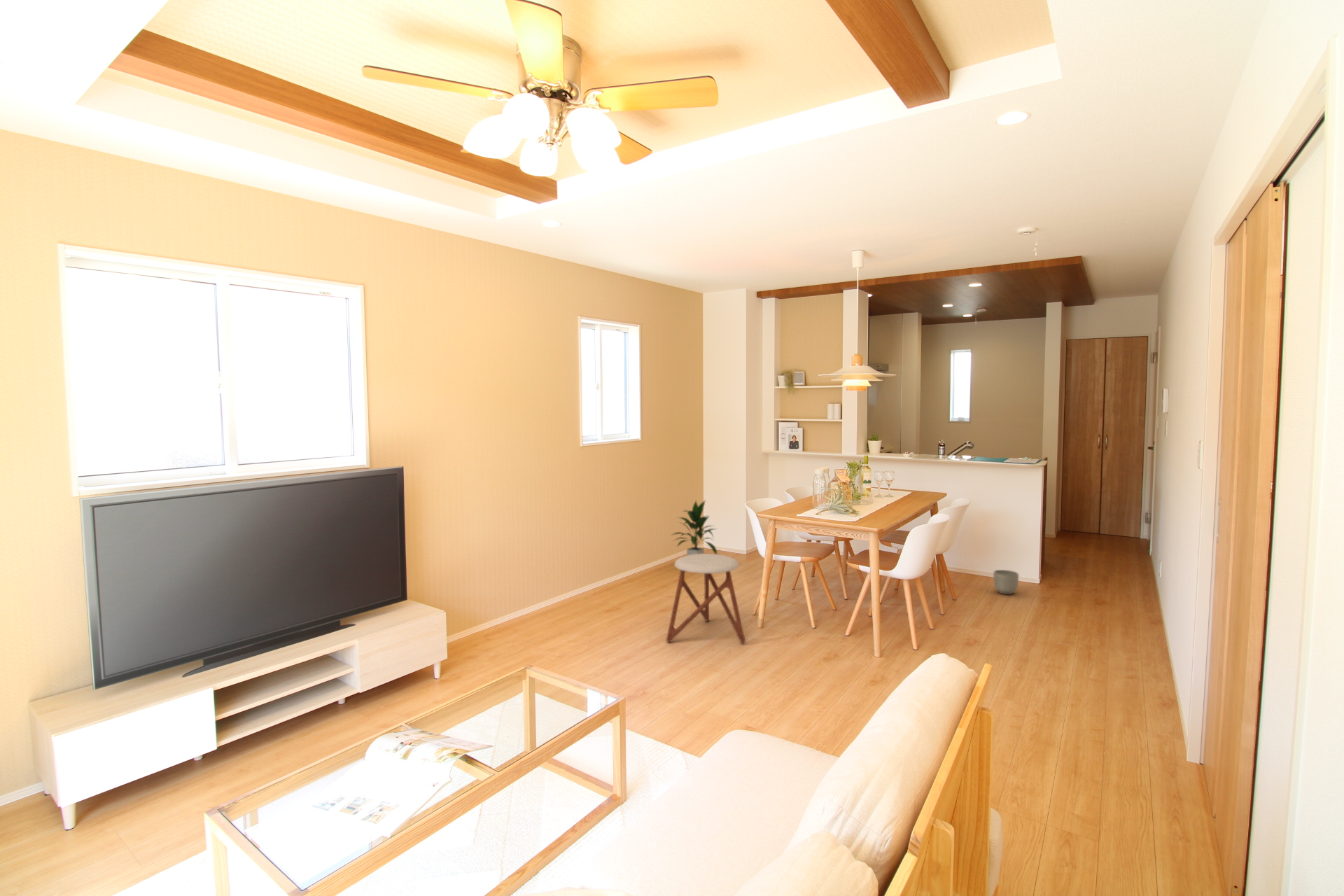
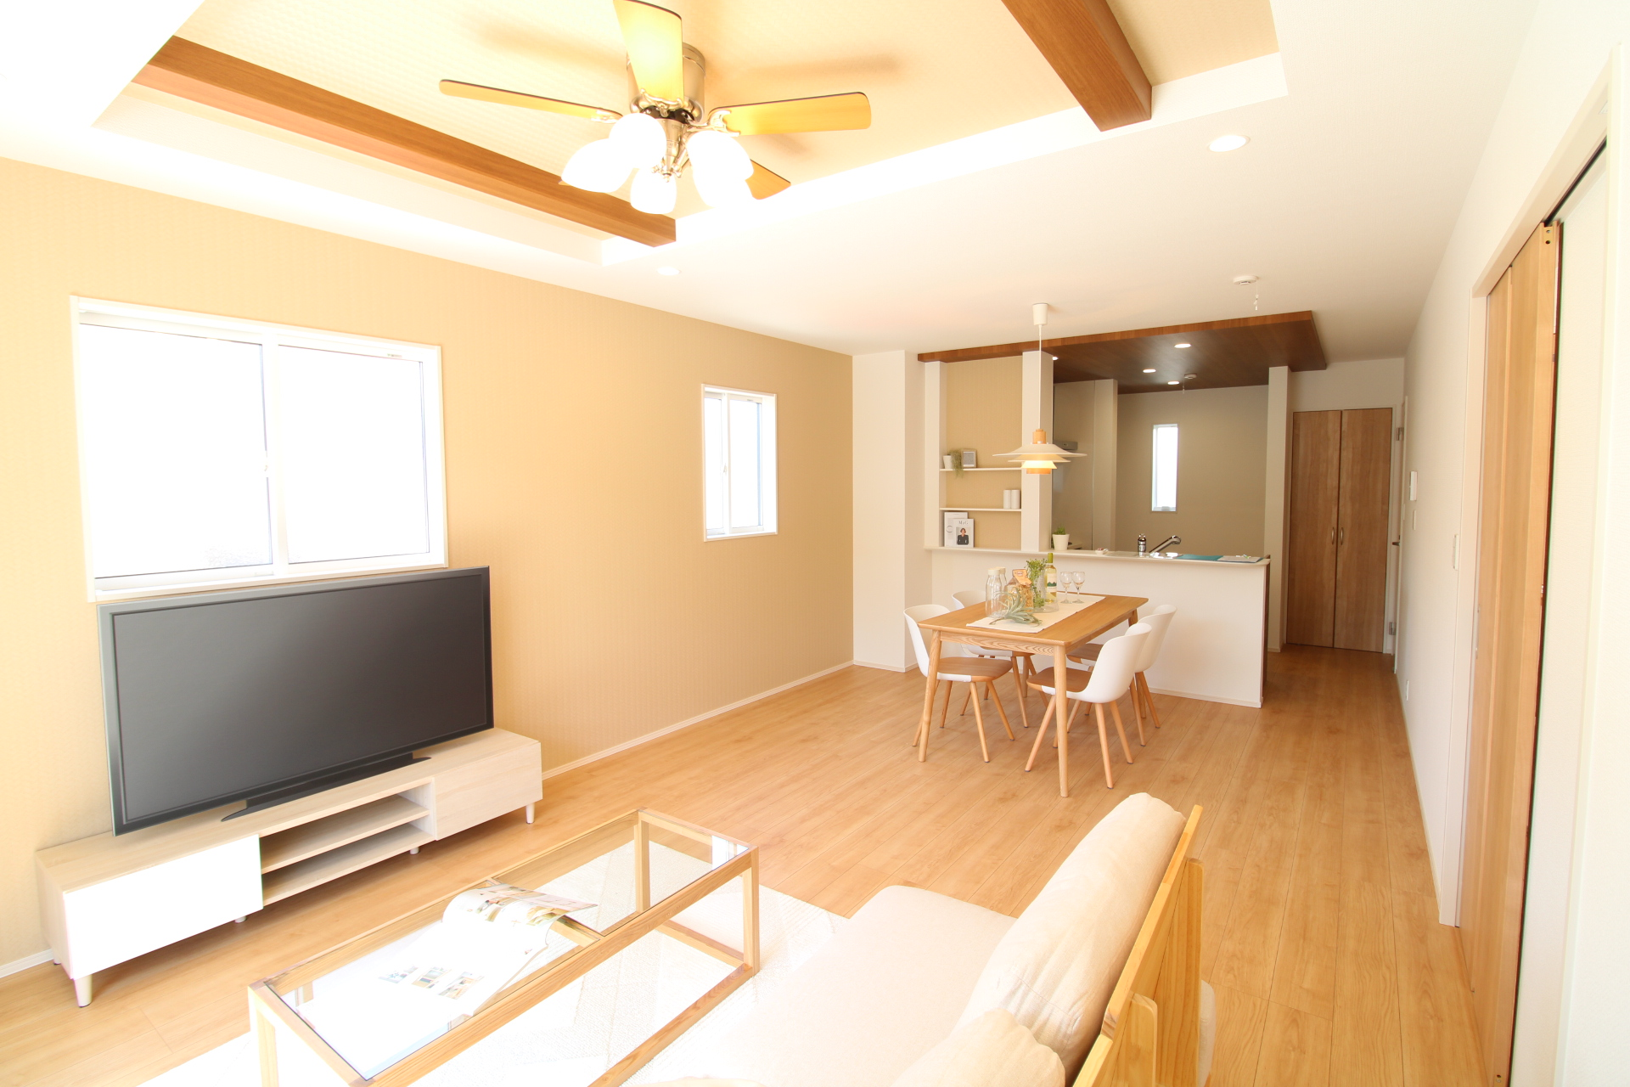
- indoor plant [670,499,718,556]
- planter [993,569,1019,595]
- stool [666,553,746,645]
